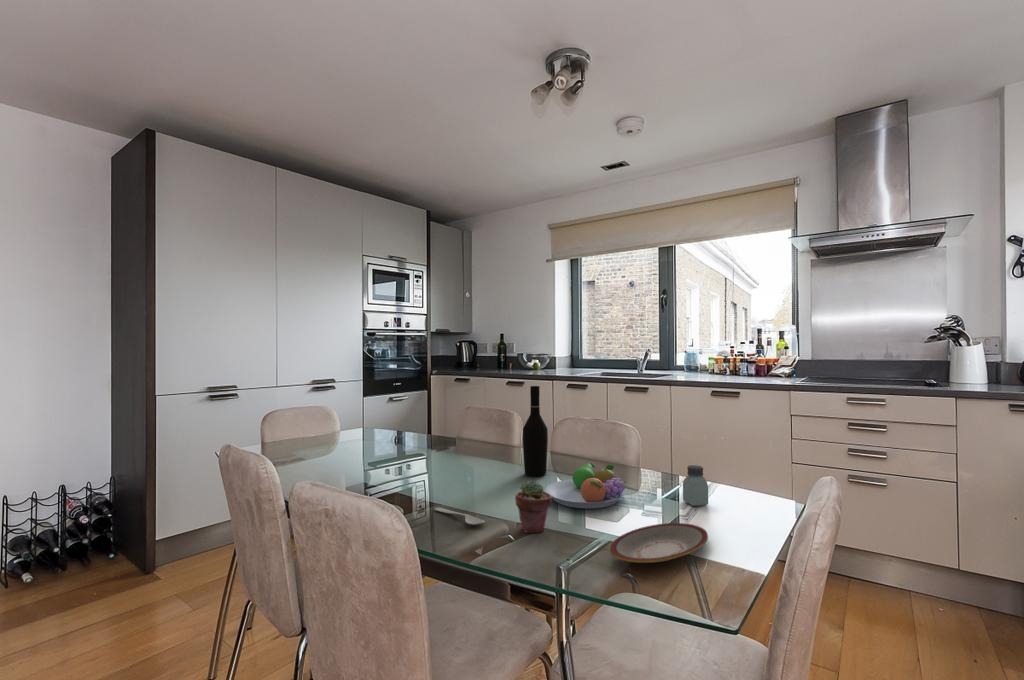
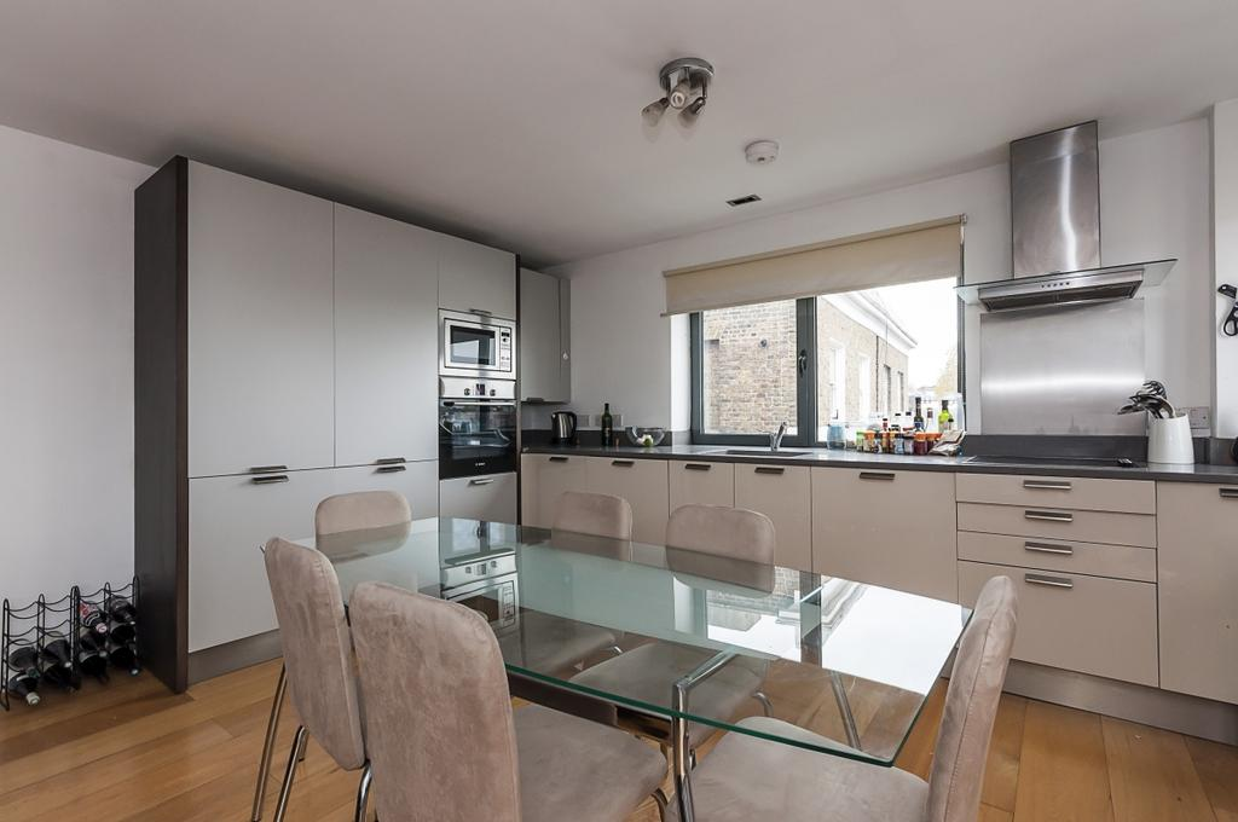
- saltshaker [682,464,709,507]
- wine bottle [522,385,549,477]
- plate [609,522,709,564]
- potted succulent [514,479,553,534]
- spoon [434,507,486,526]
- fruit bowl [544,462,627,509]
